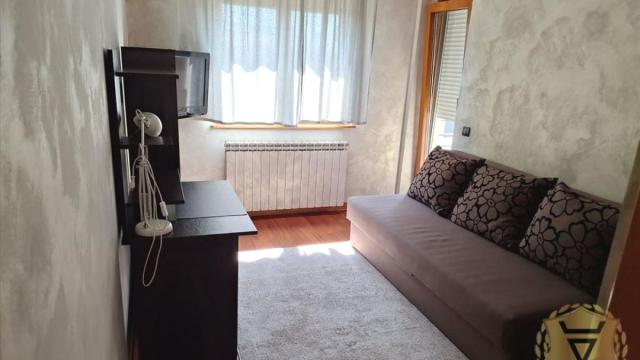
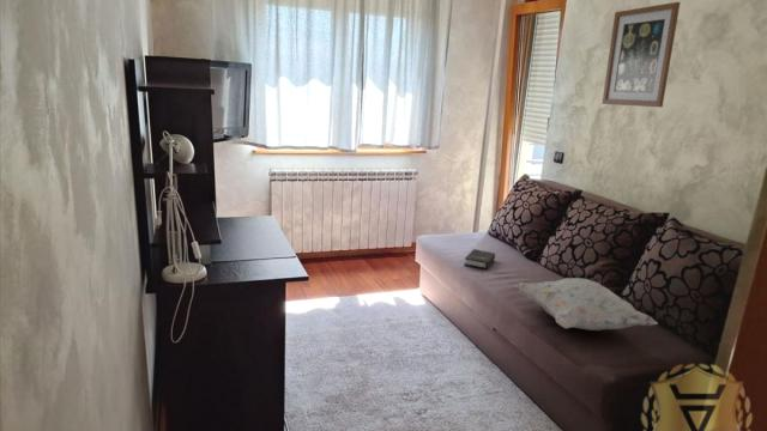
+ decorative pillow [514,277,659,332]
+ wall art [600,1,682,108]
+ hardback book [463,248,496,271]
